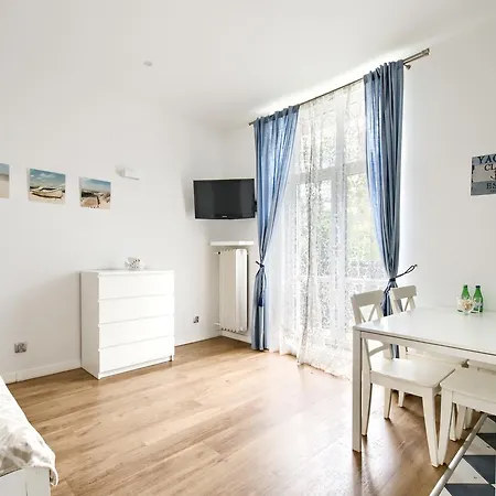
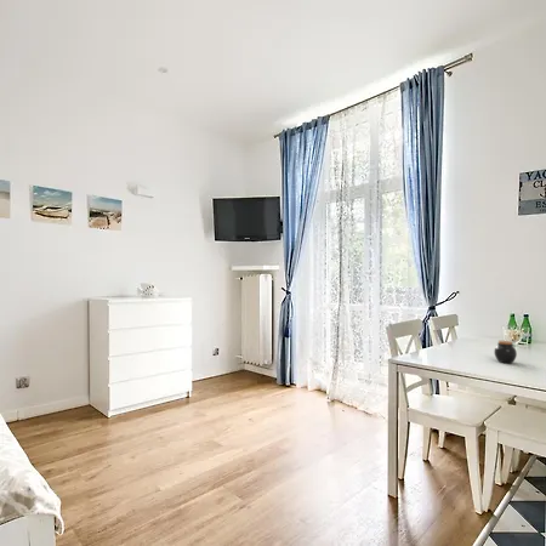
+ jar [493,340,518,364]
